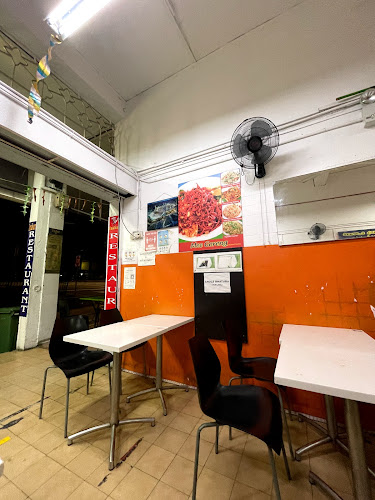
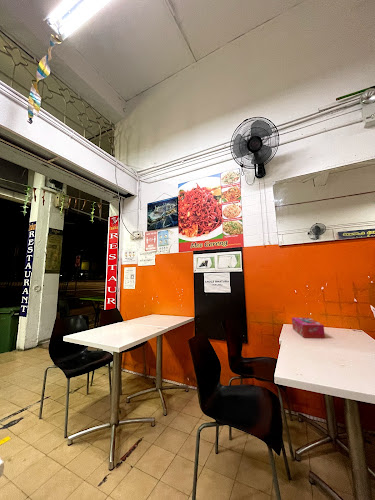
+ tissue box [291,317,326,339]
